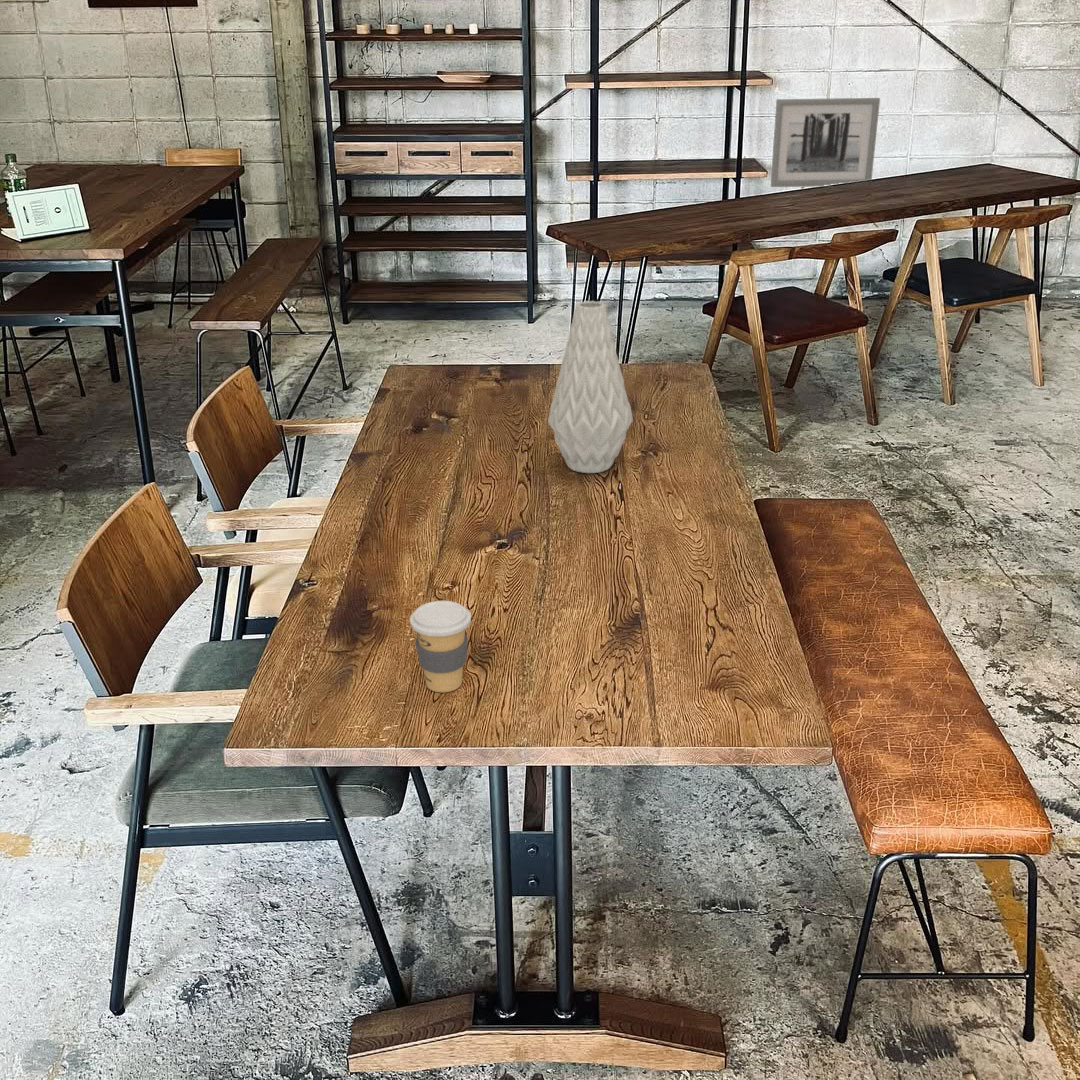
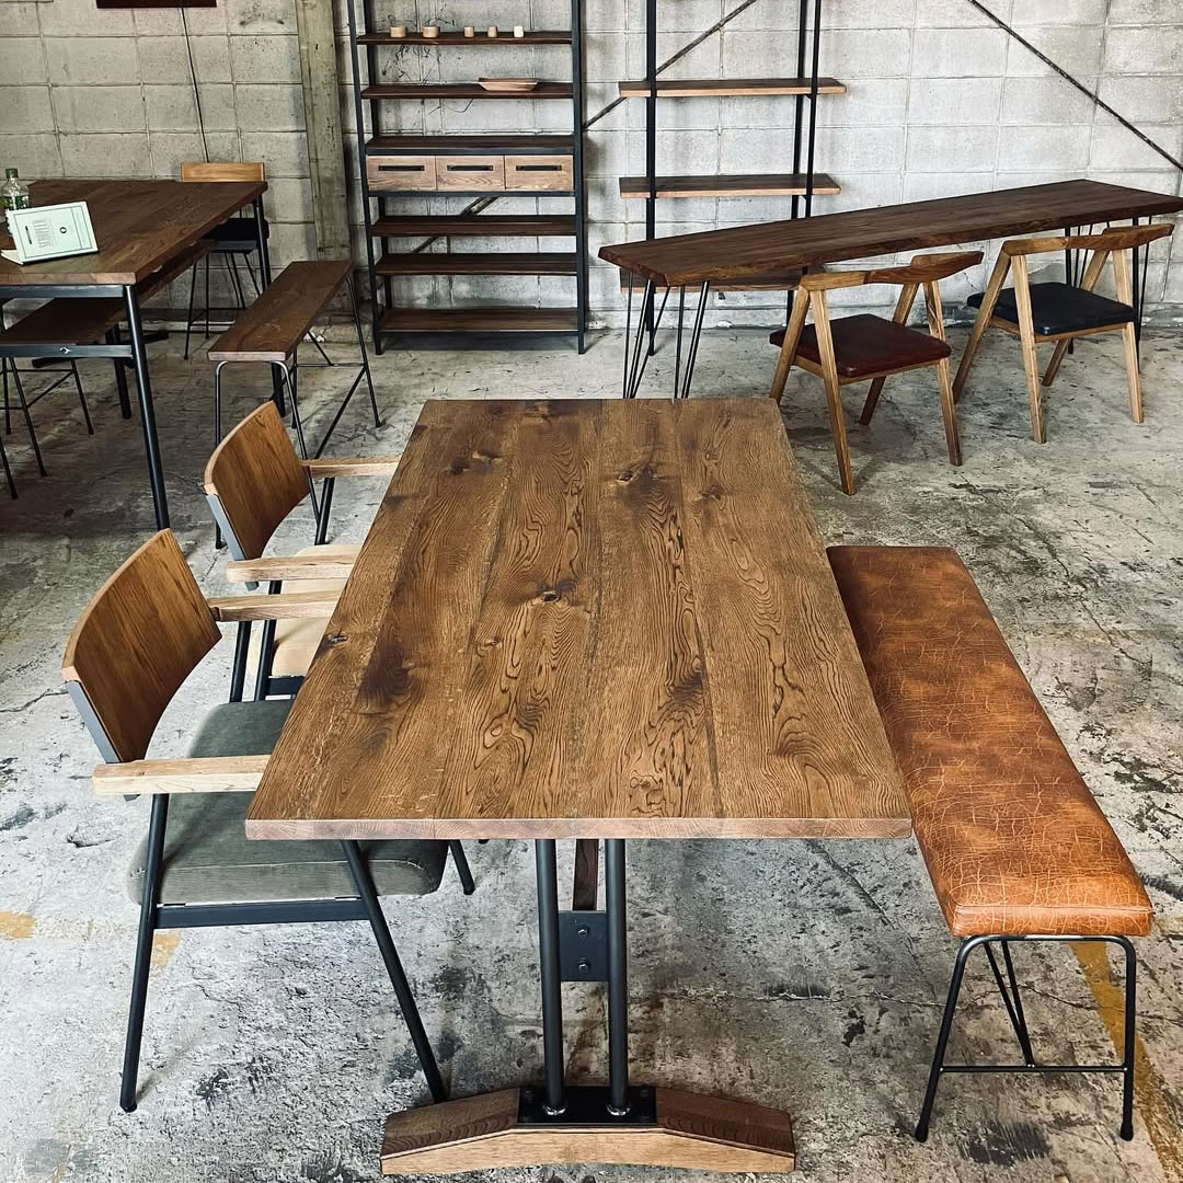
- wall art [770,97,881,188]
- vase [547,300,634,474]
- coffee cup [409,600,472,693]
